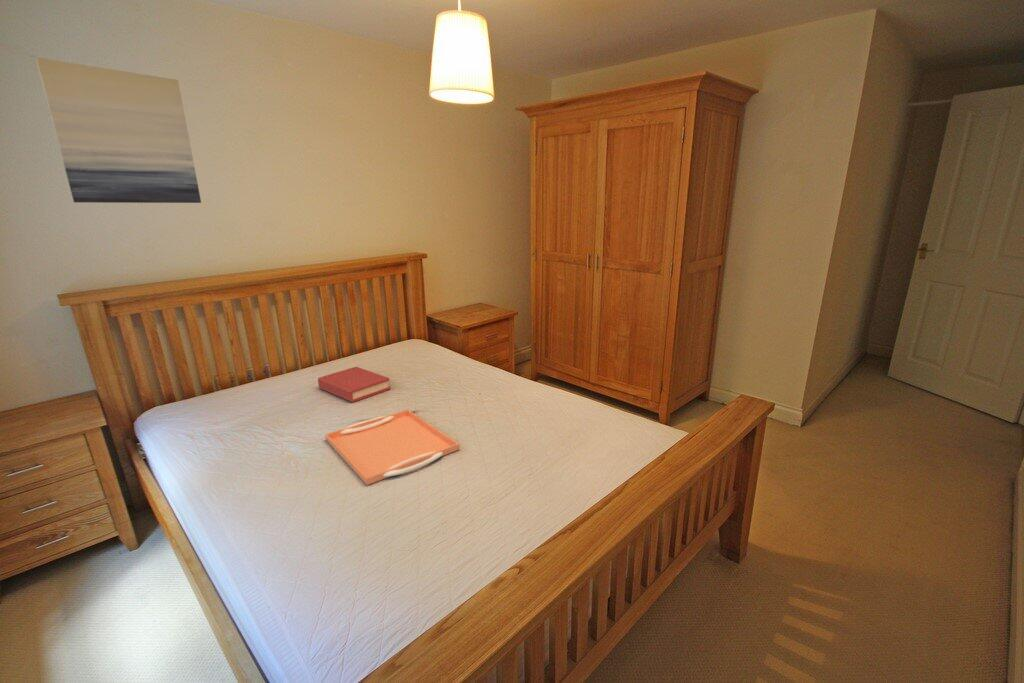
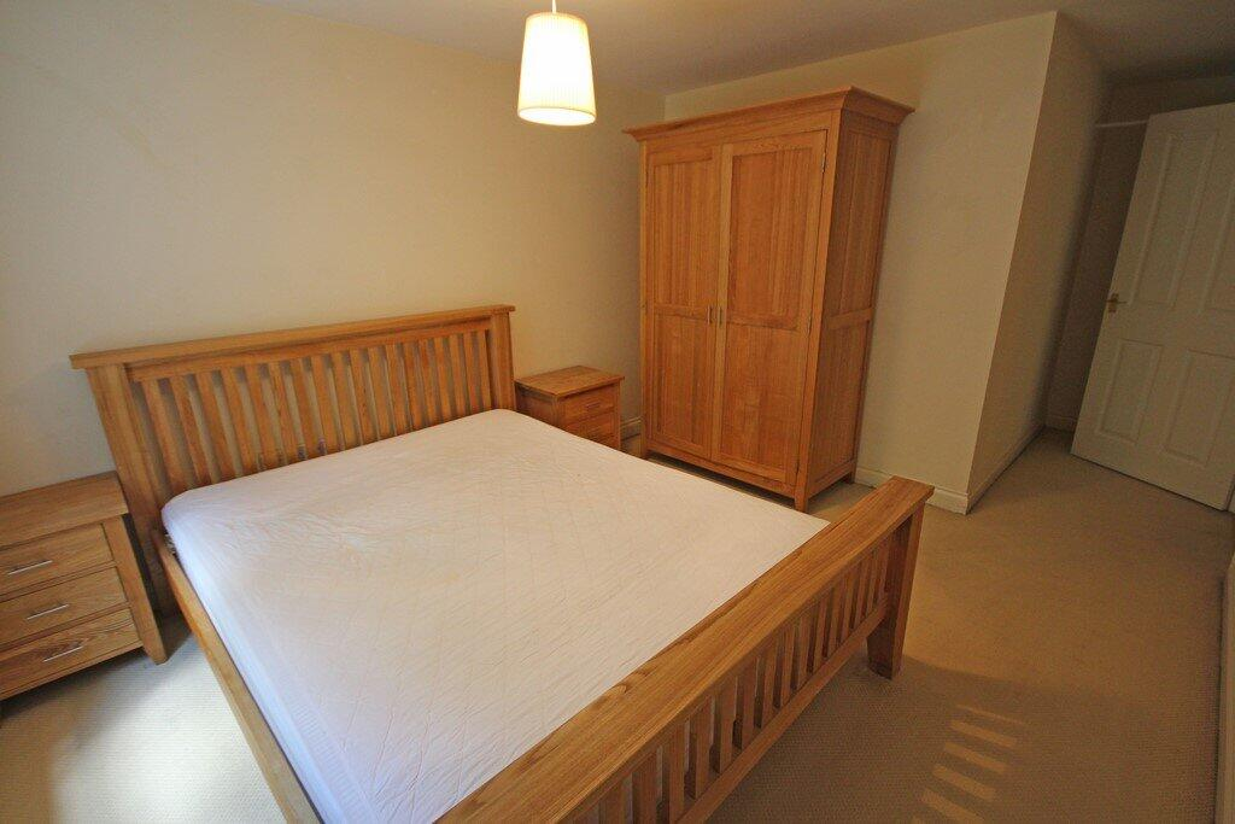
- wall art [35,57,202,204]
- serving tray [324,409,460,486]
- hardback book [317,366,391,404]
